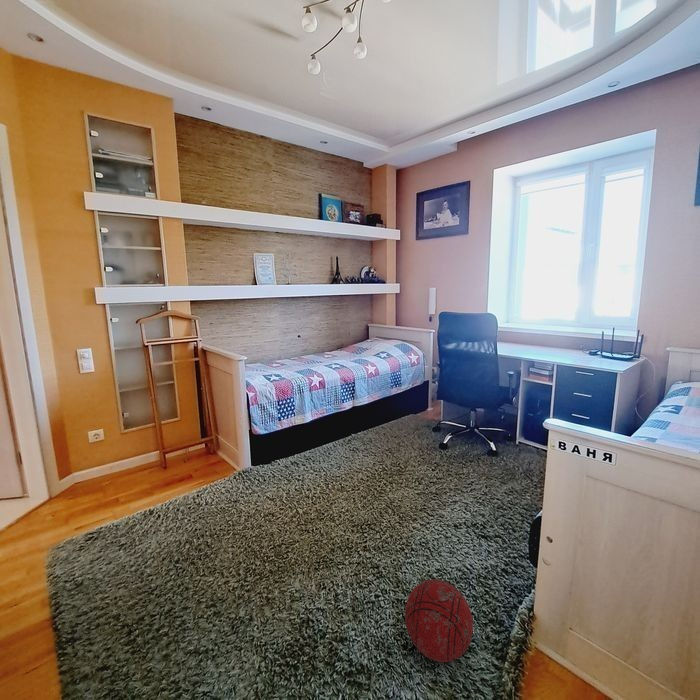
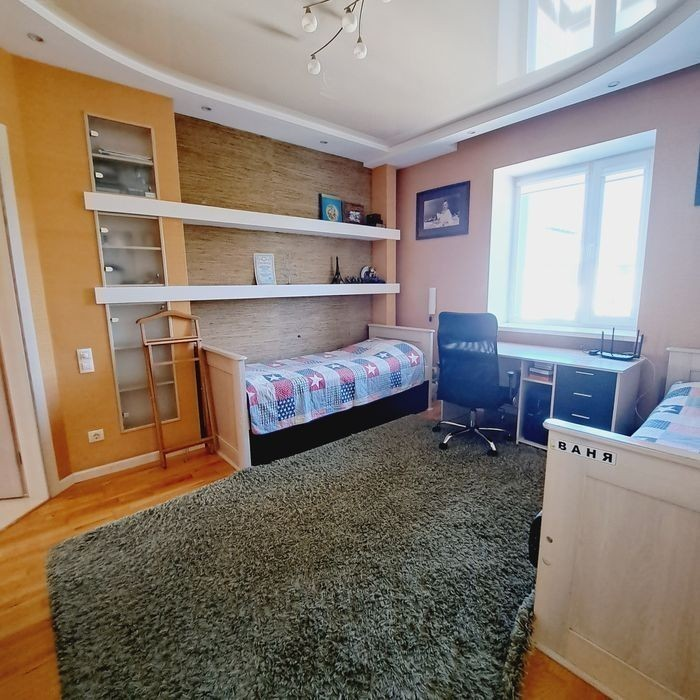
- ball [404,578,474,663]
